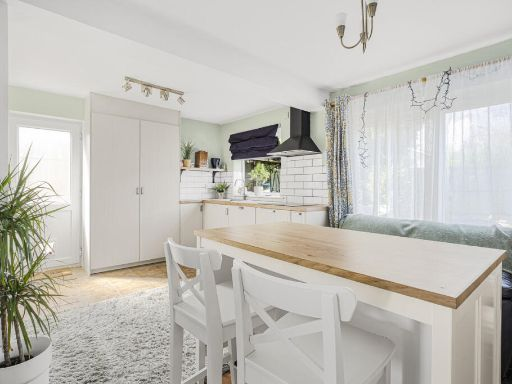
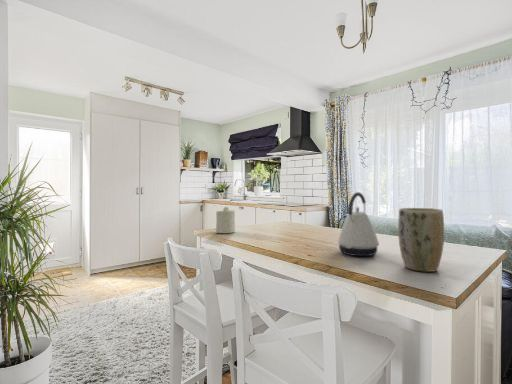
+ candle [215,206,236,234]
+ plant pot [397,207,445,273]
+ kettle [337,191,380,257]
